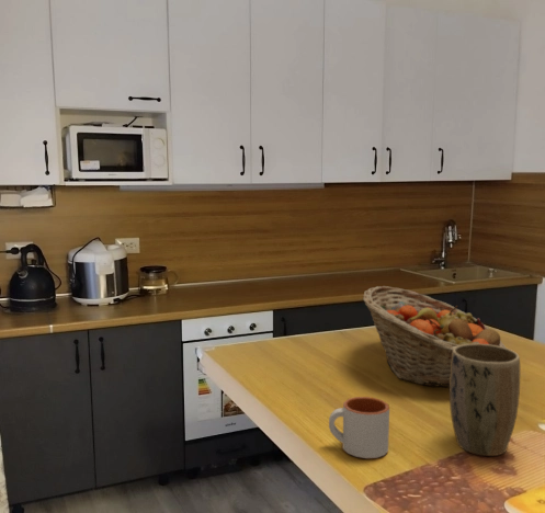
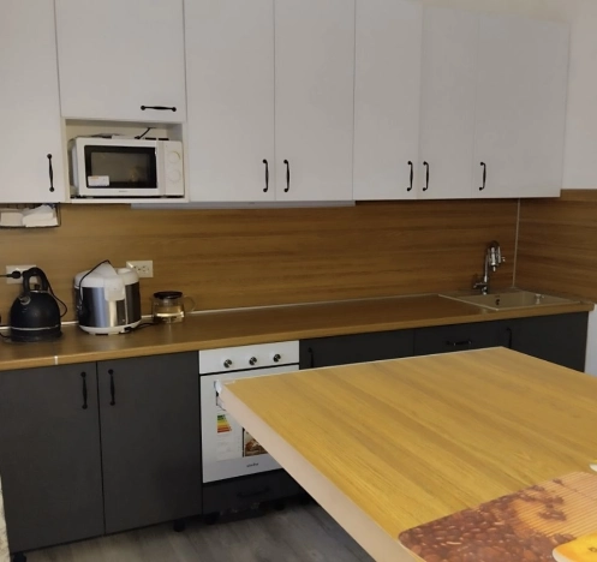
- mug [328,396,390,459]
- fruit basket [362,285,507,388]
- plant pot [449,344,521,457]
